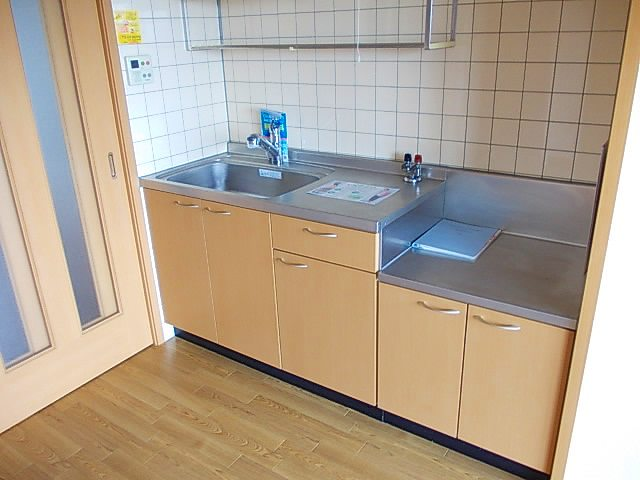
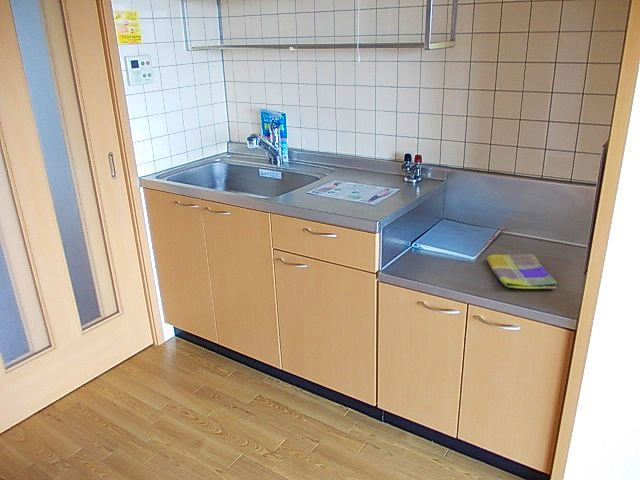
+ dish towel [486,253,558,290]
